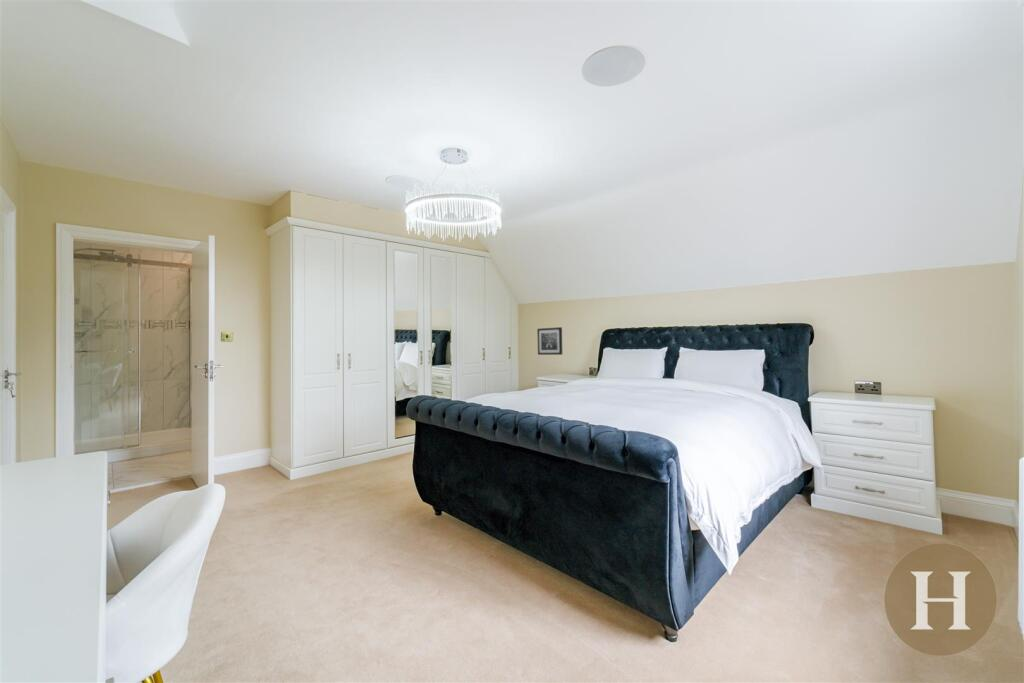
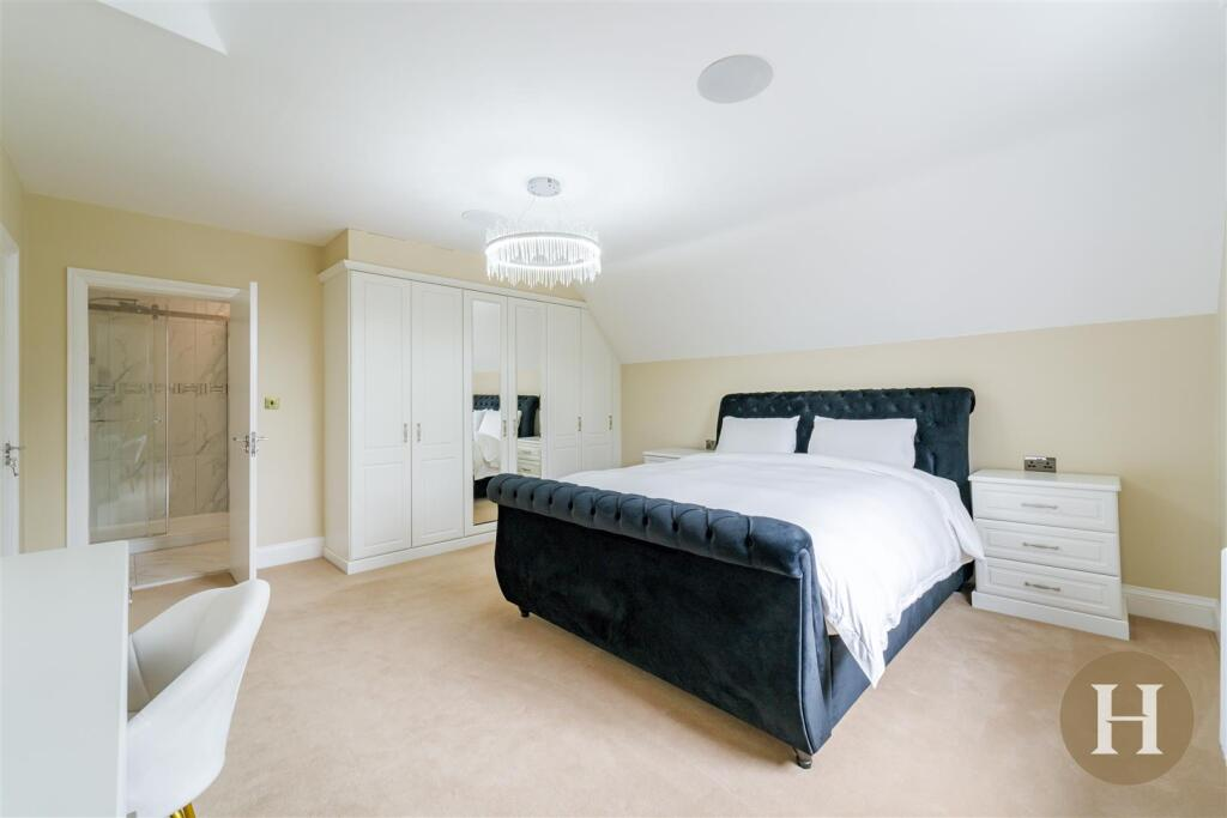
- wall art [536,326,563,356]
